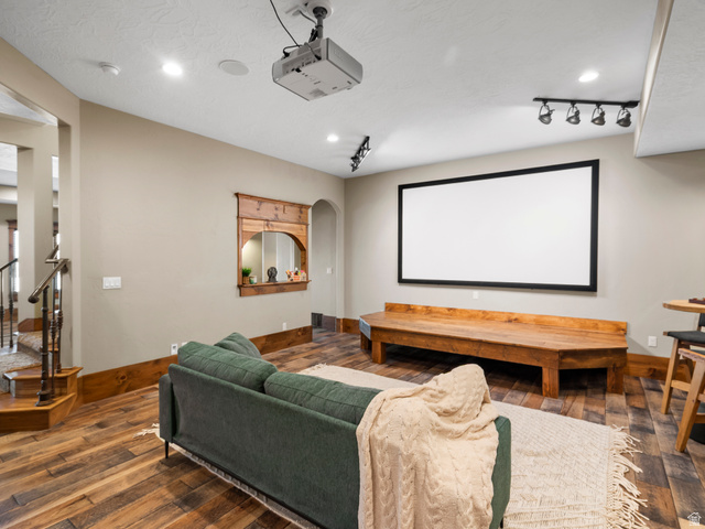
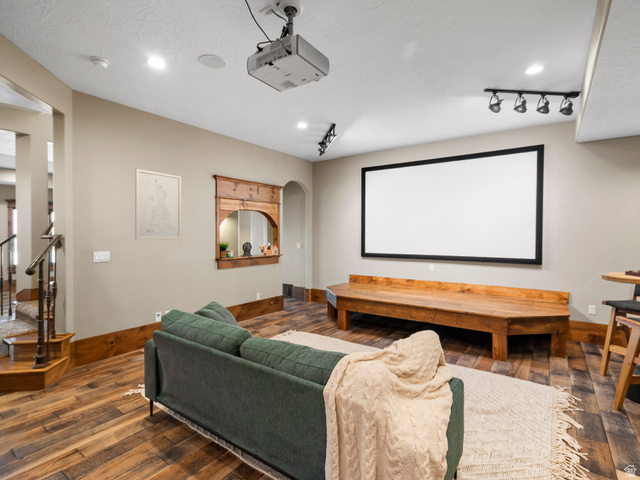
+ wall art [134,168,182,240]
